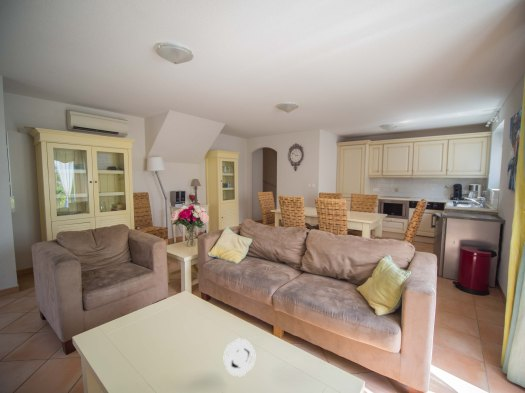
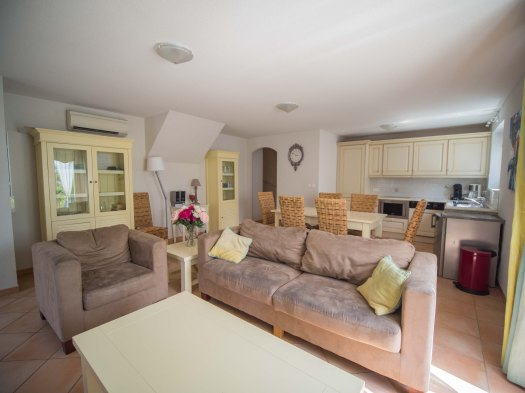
- decorative orb [223,338,256,377]
